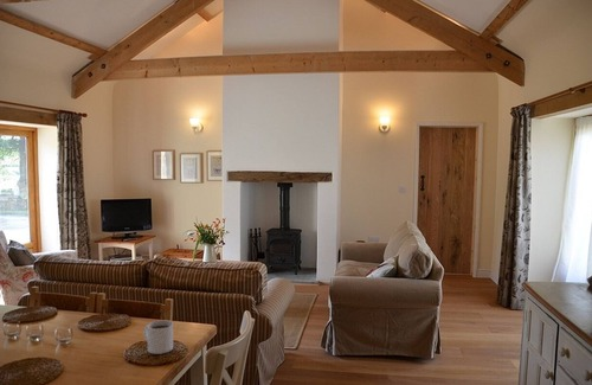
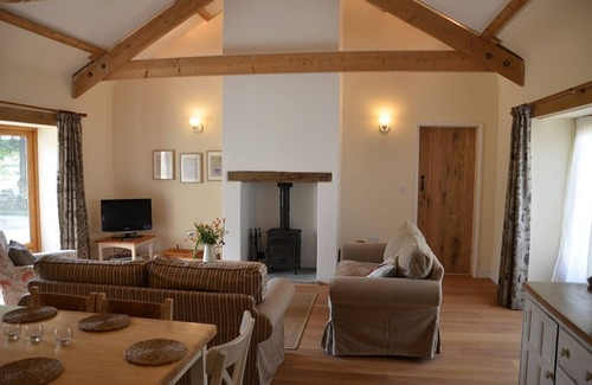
- mug [143,319,174,355]
